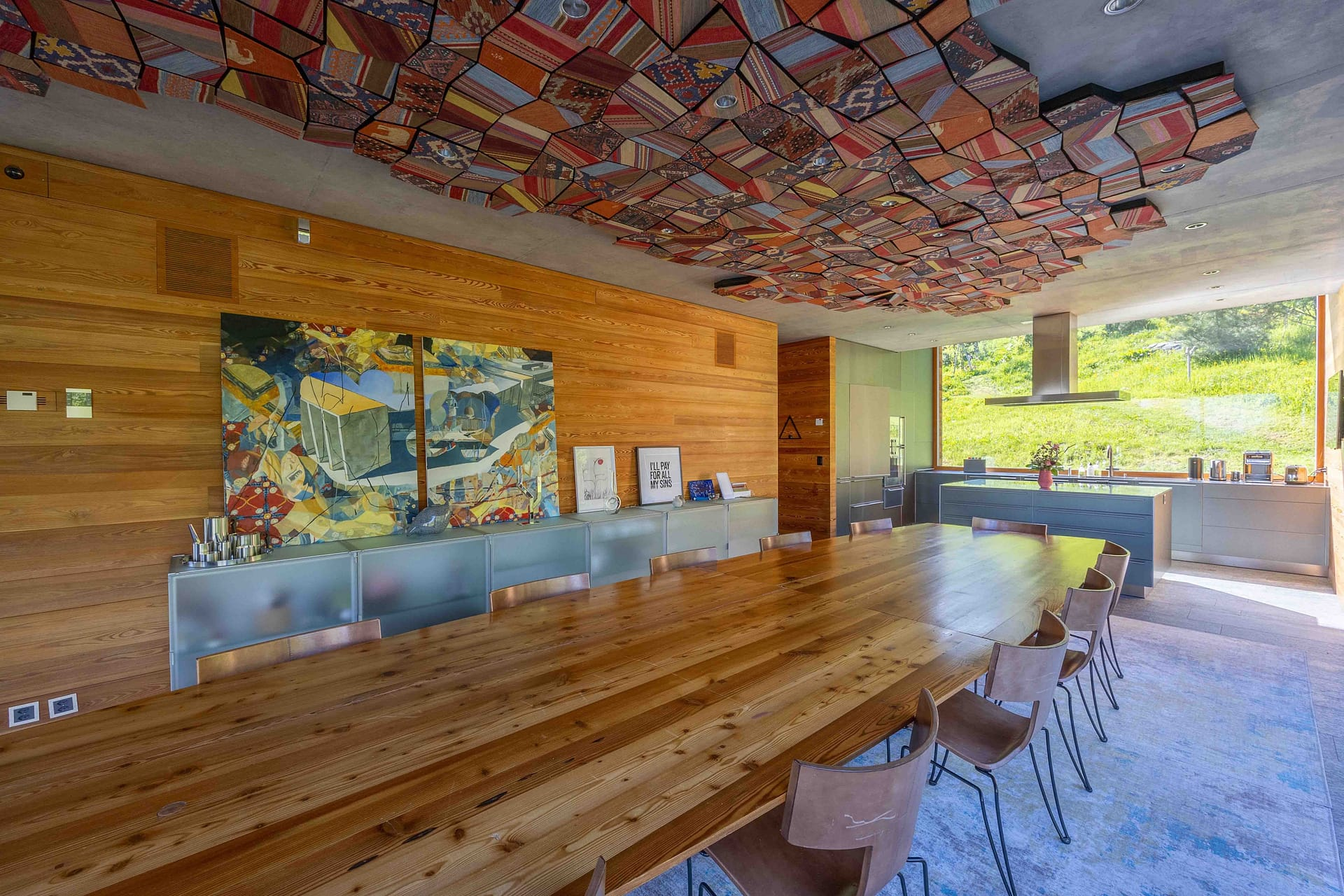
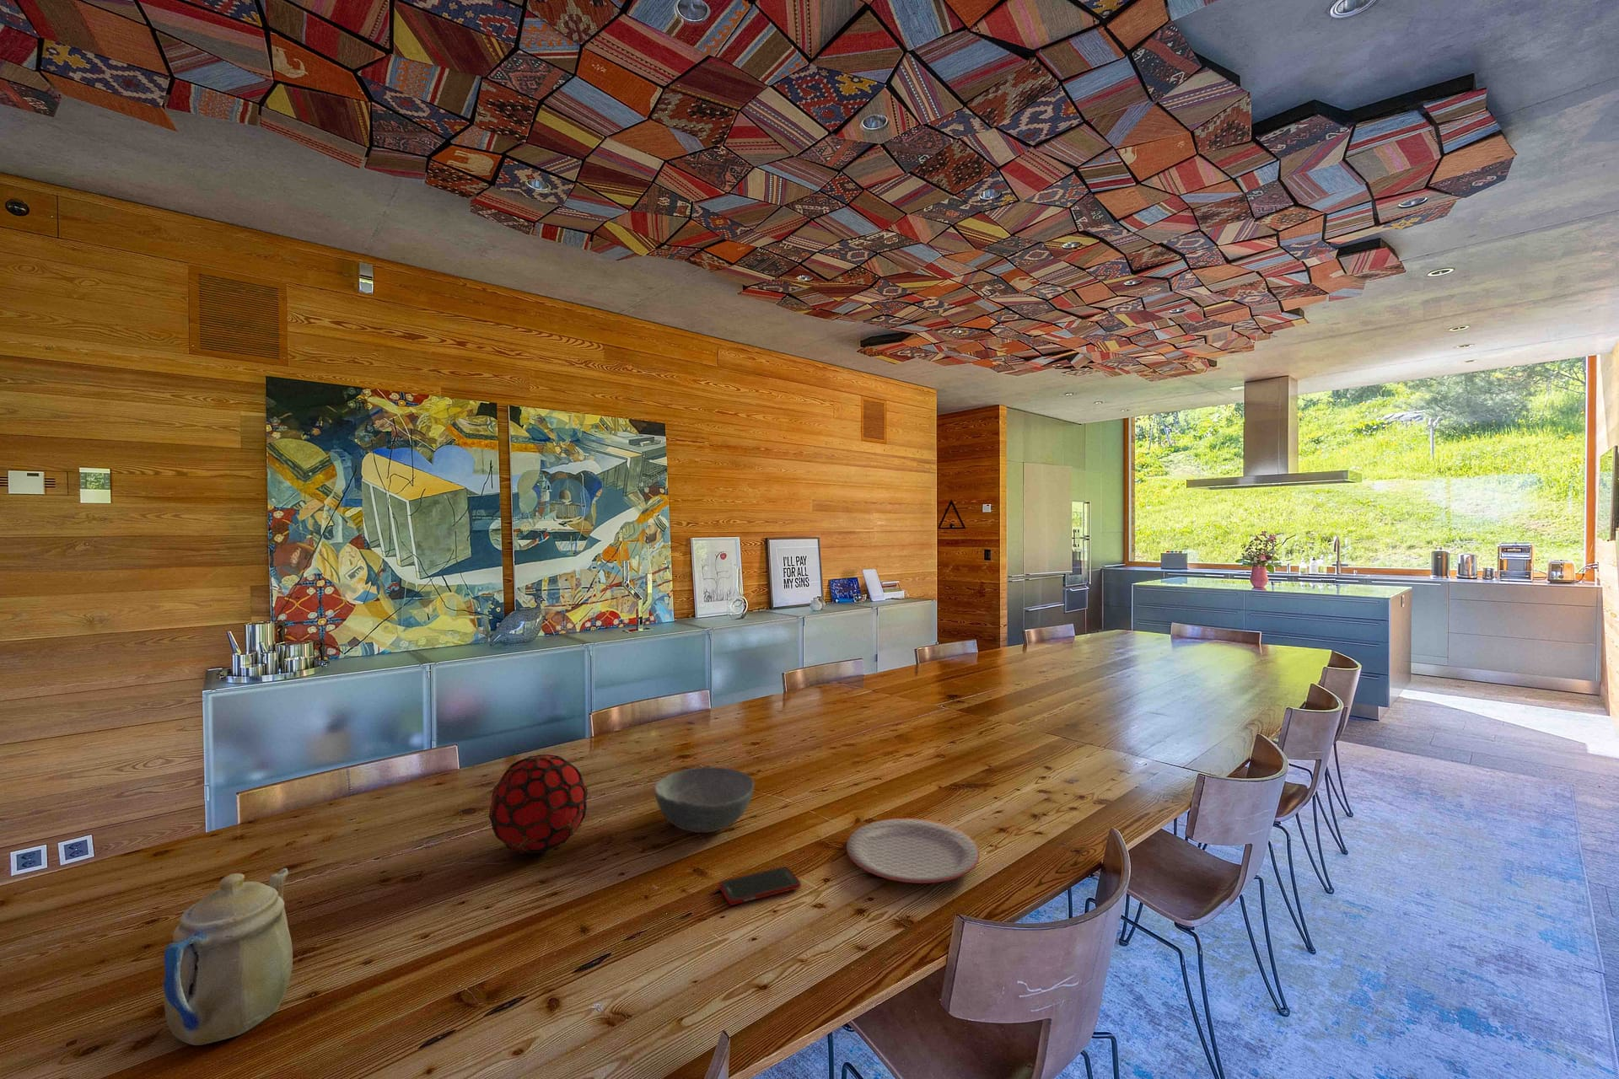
+ teapot [163,867,294,1046]
+ bowl [653,766,754,833]
+ plate [844,818,981,884]
+ decorative orb [488,754,589,855]
+ cell phone [718,866,802,906]
